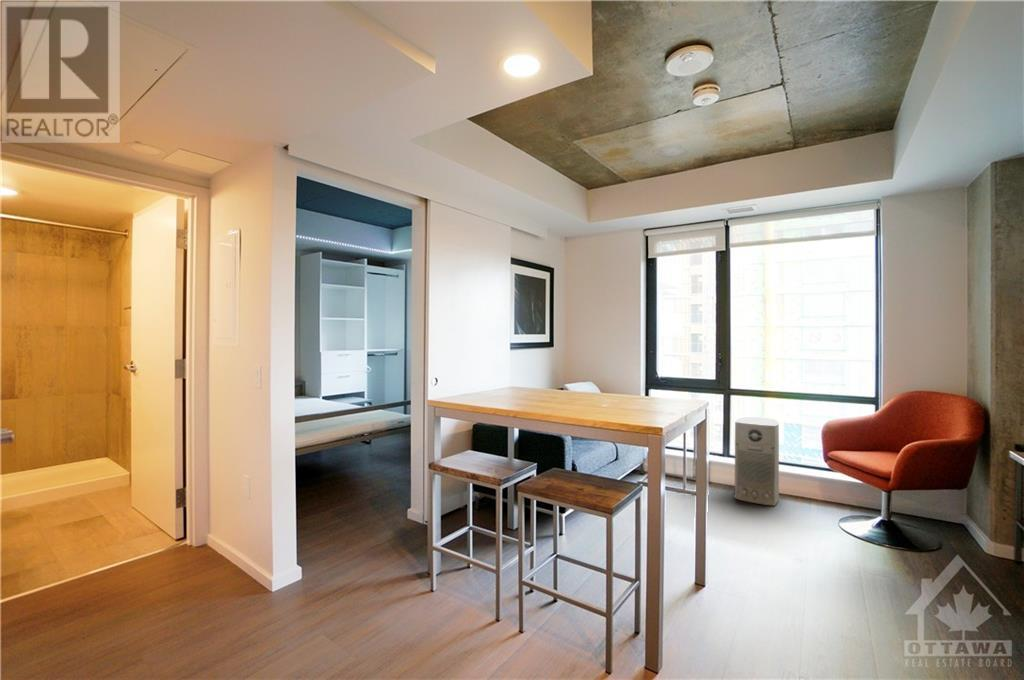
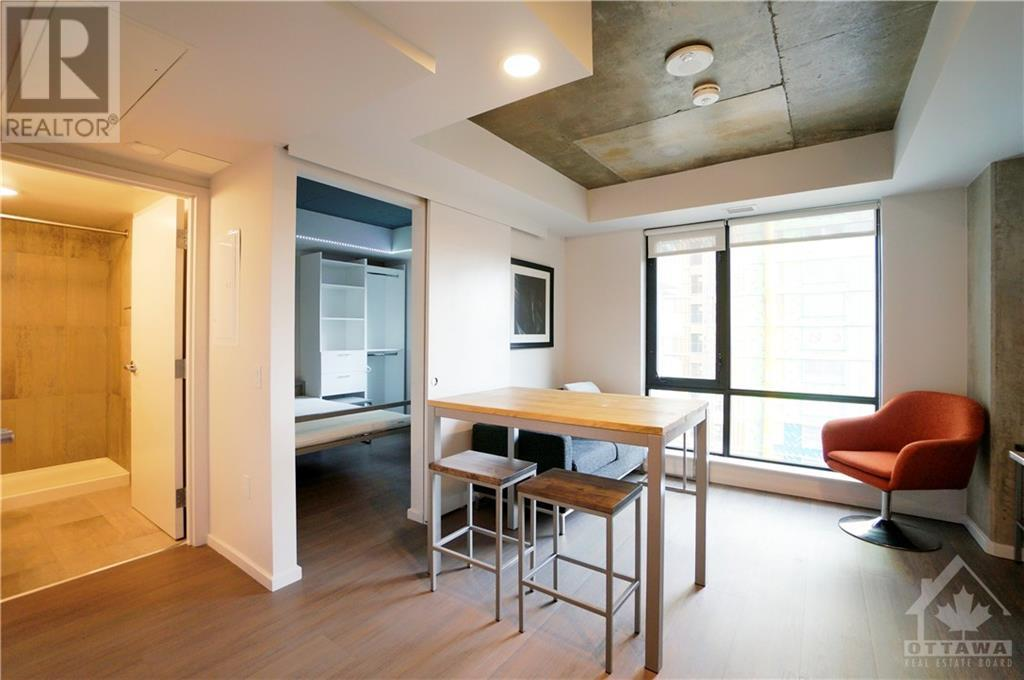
- air purifier [734,416,780,507]
